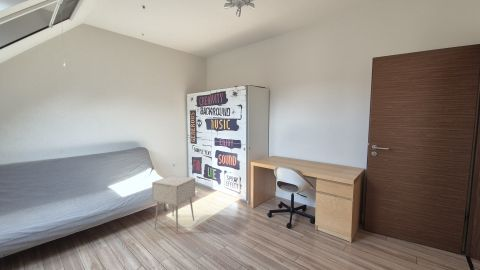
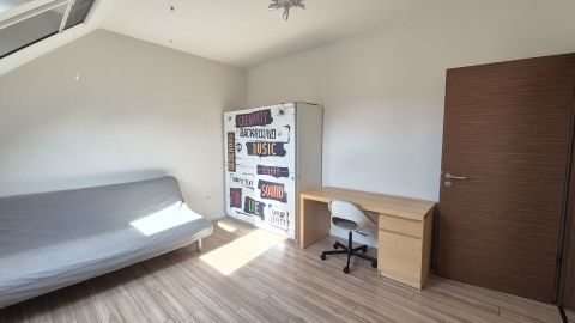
- nightstand [151,175,196,234]
